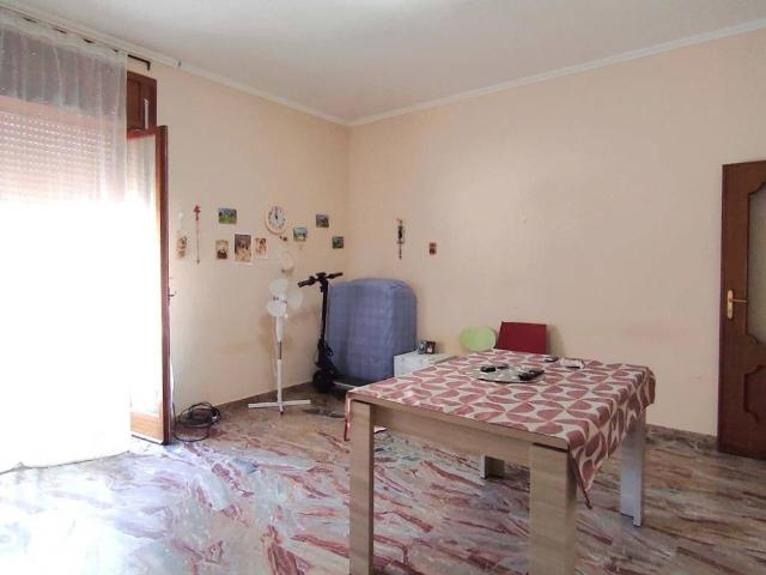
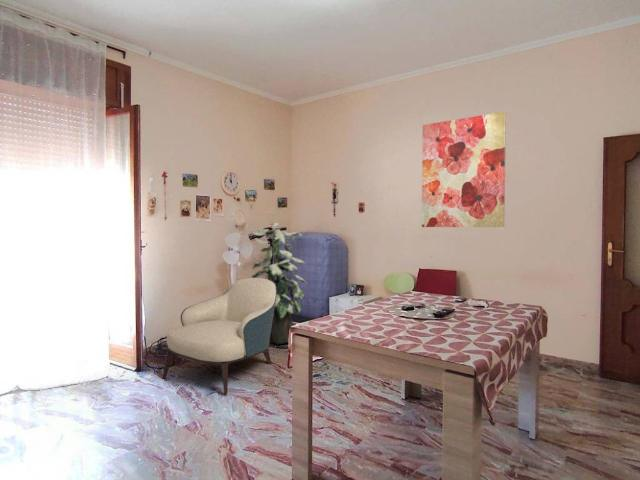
+ indoor plant [247,222,308,345]
+ wall art [421,111,507,228]
+ armchair [161,277,277,395]
